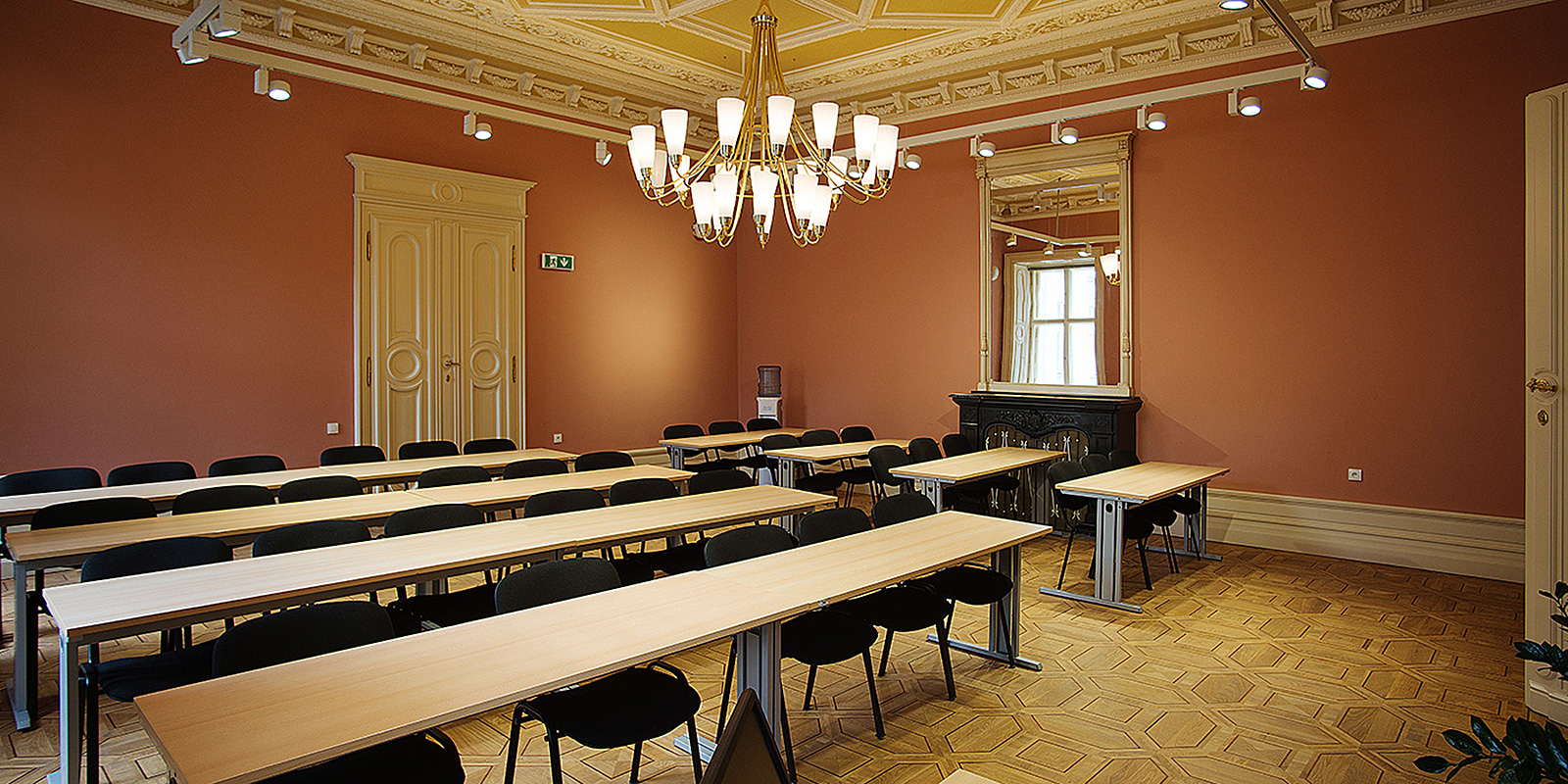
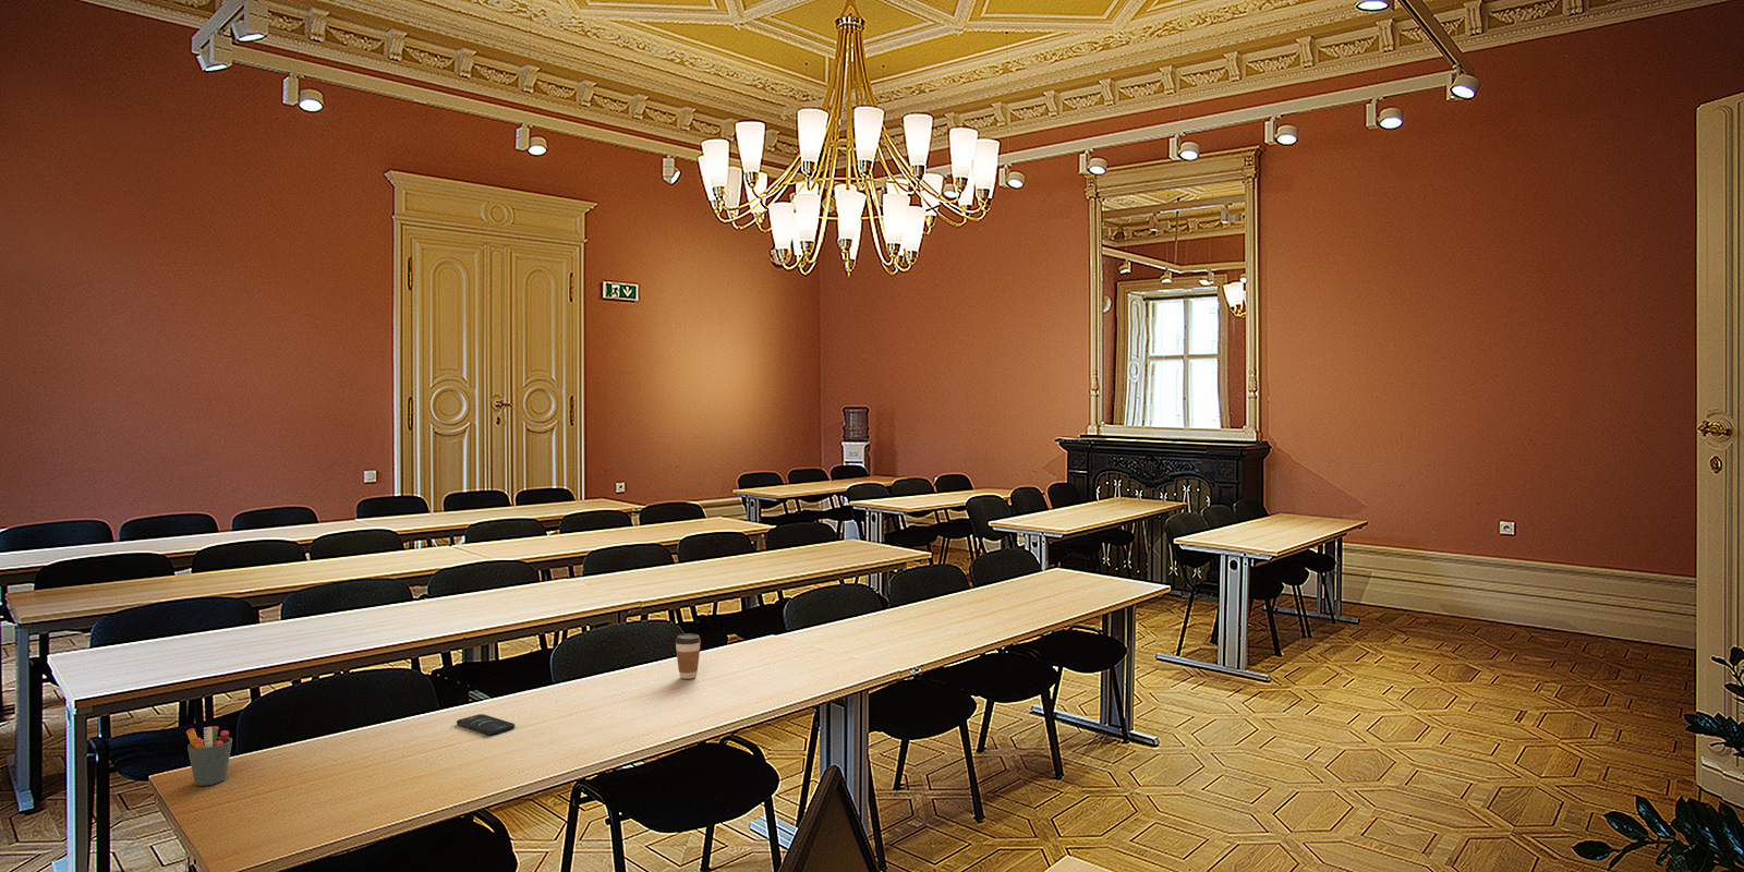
+ pen holder [186,726,234,787]
+ coffee cup [675,632,702,681]
+ smartphone [456,713,516,736]
